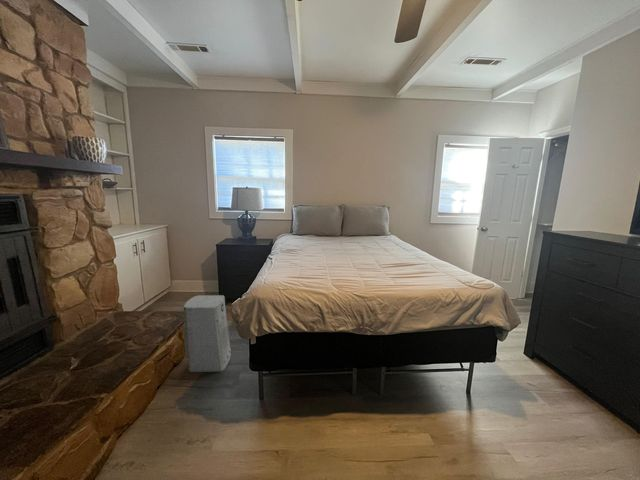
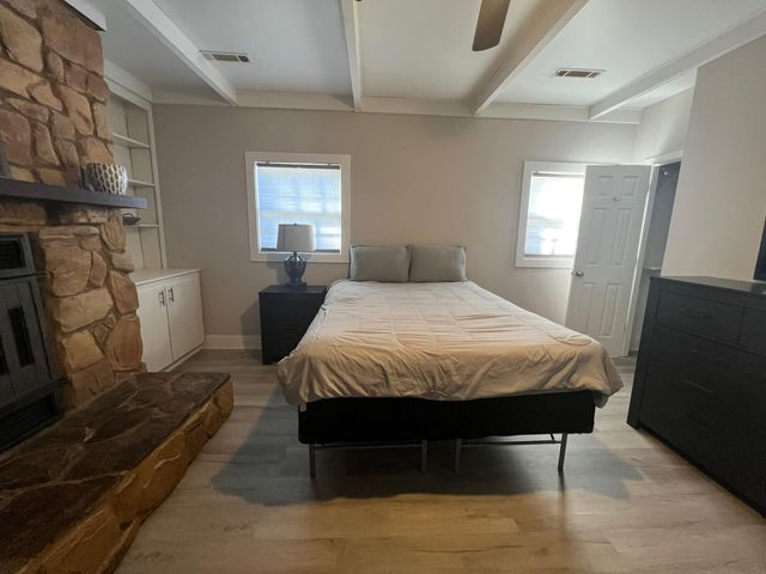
- air purifier [182,294,232,373]
